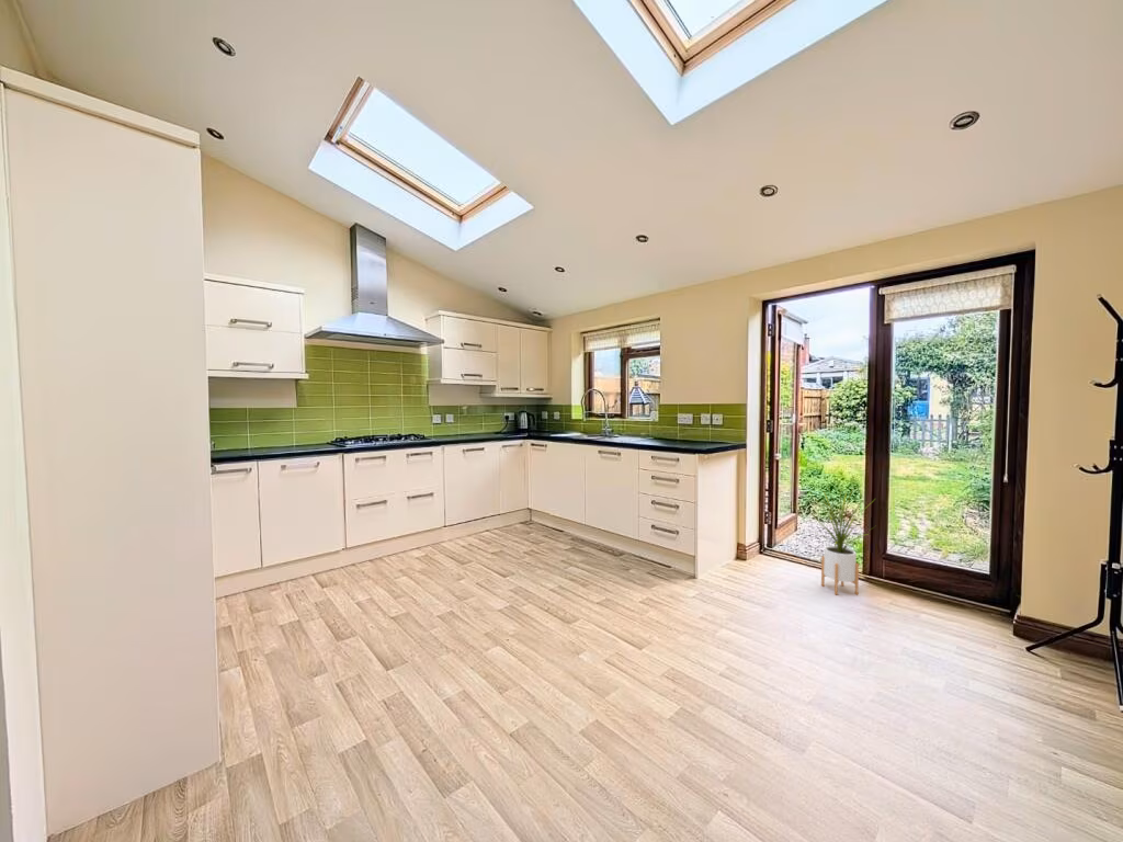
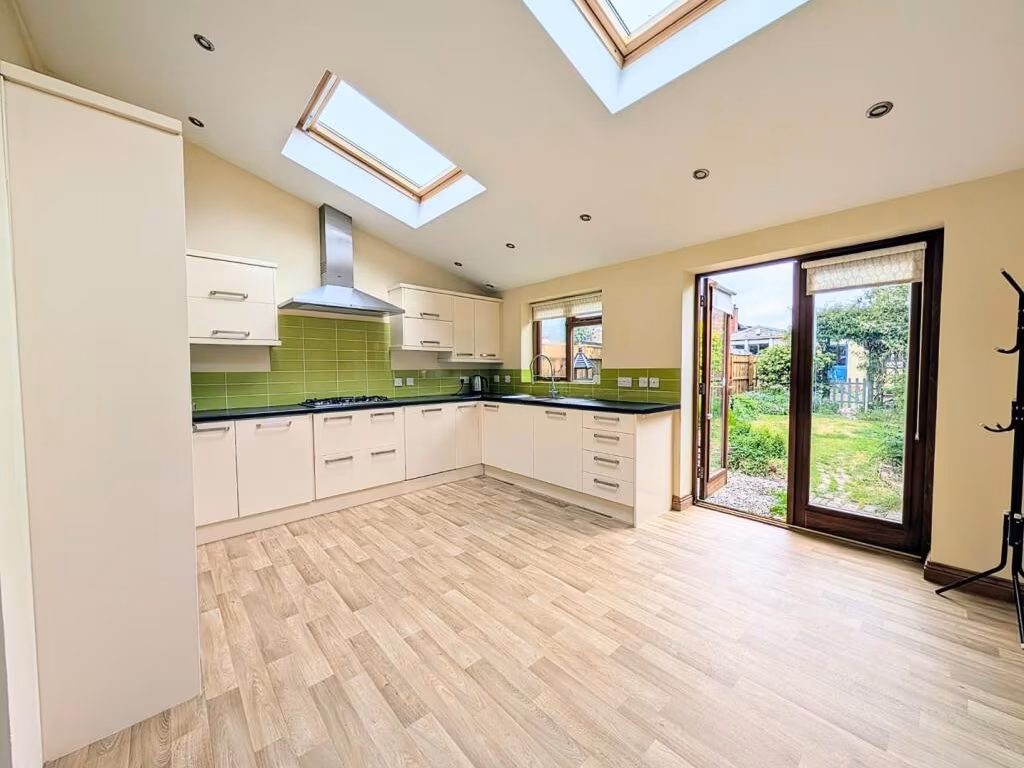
- house plant [809,486,876,596]
